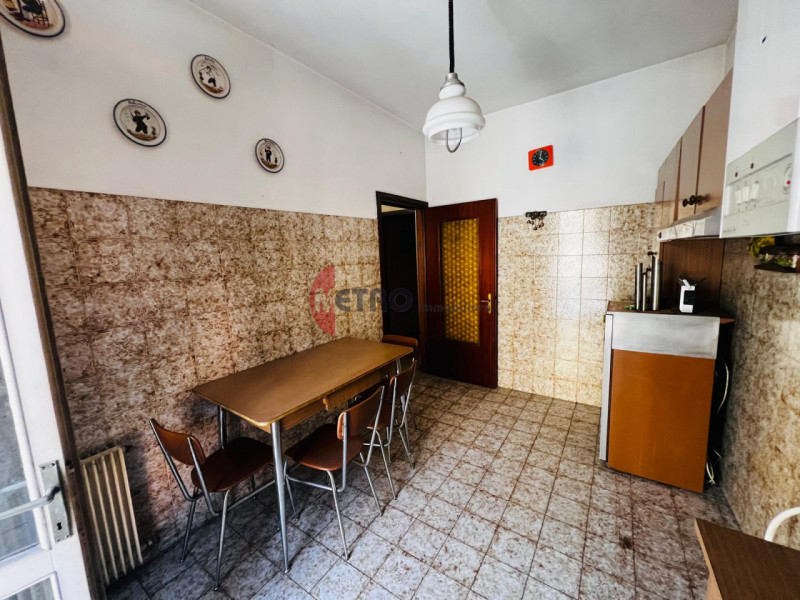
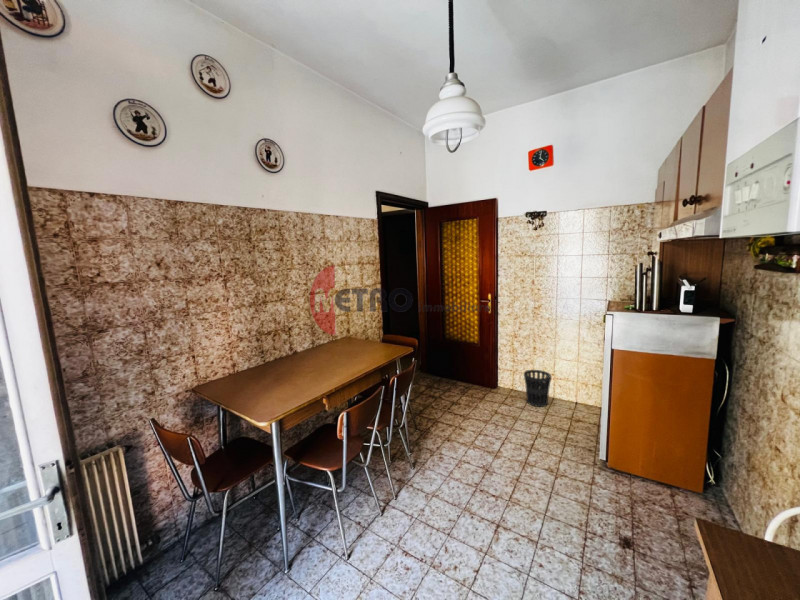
+ wastebasket [523,369,552,408]
